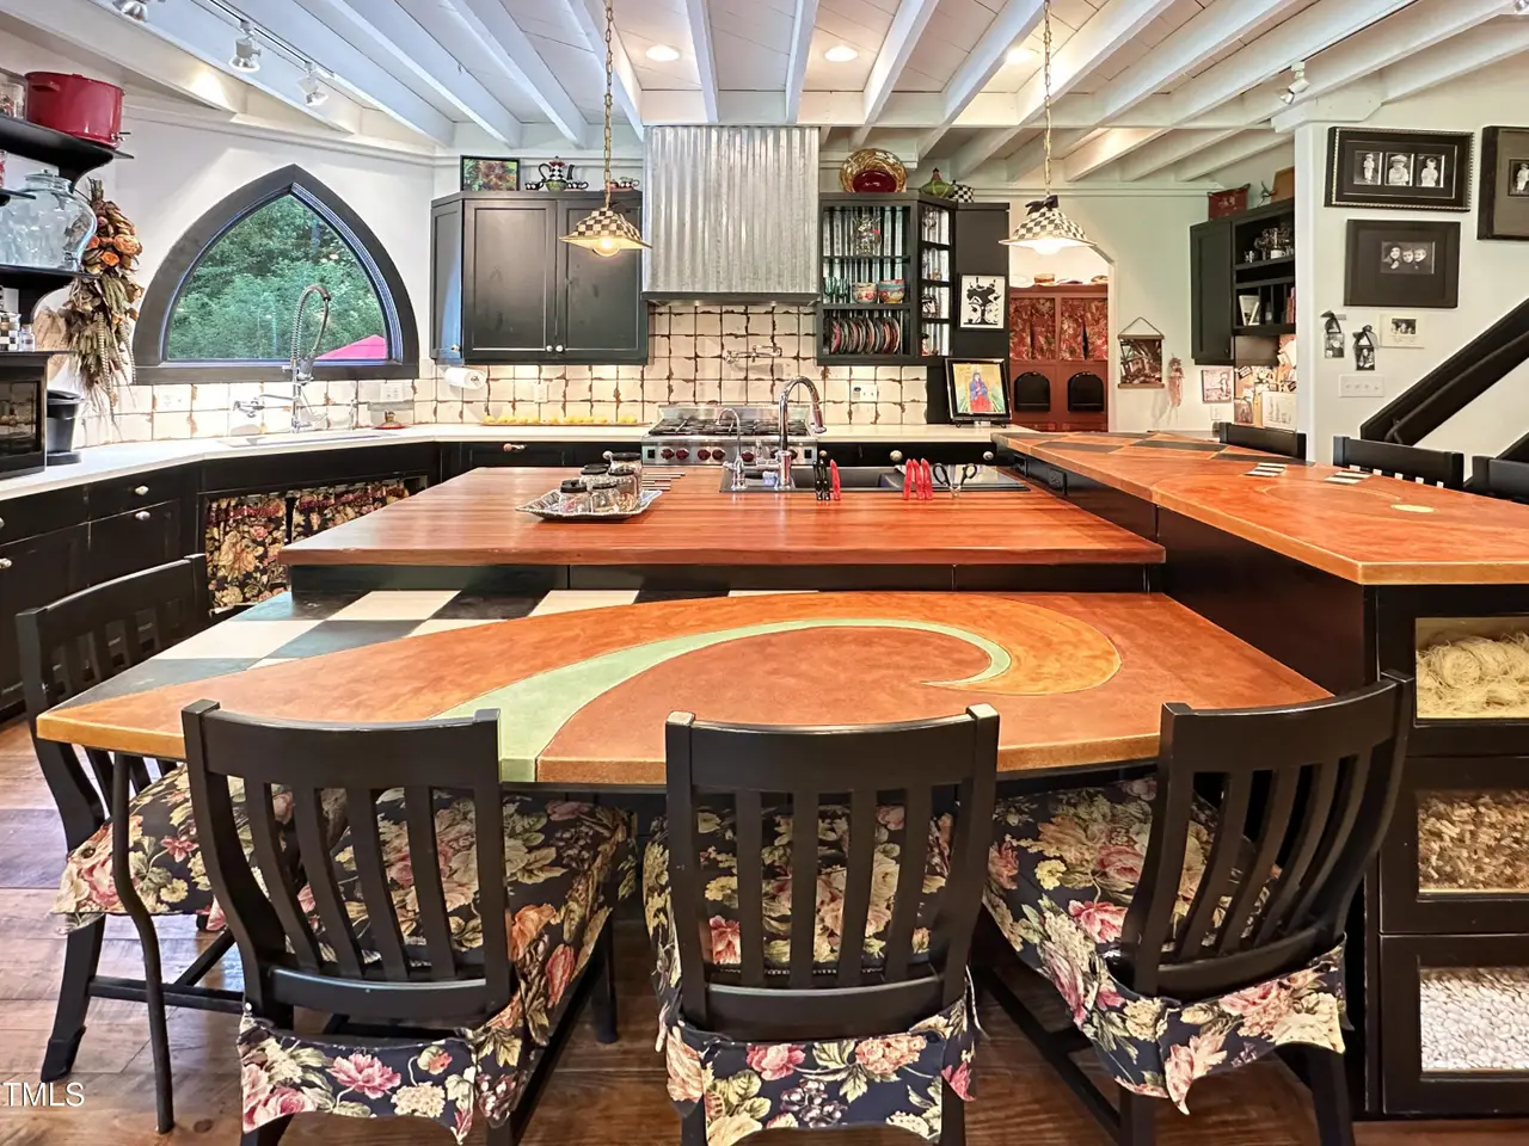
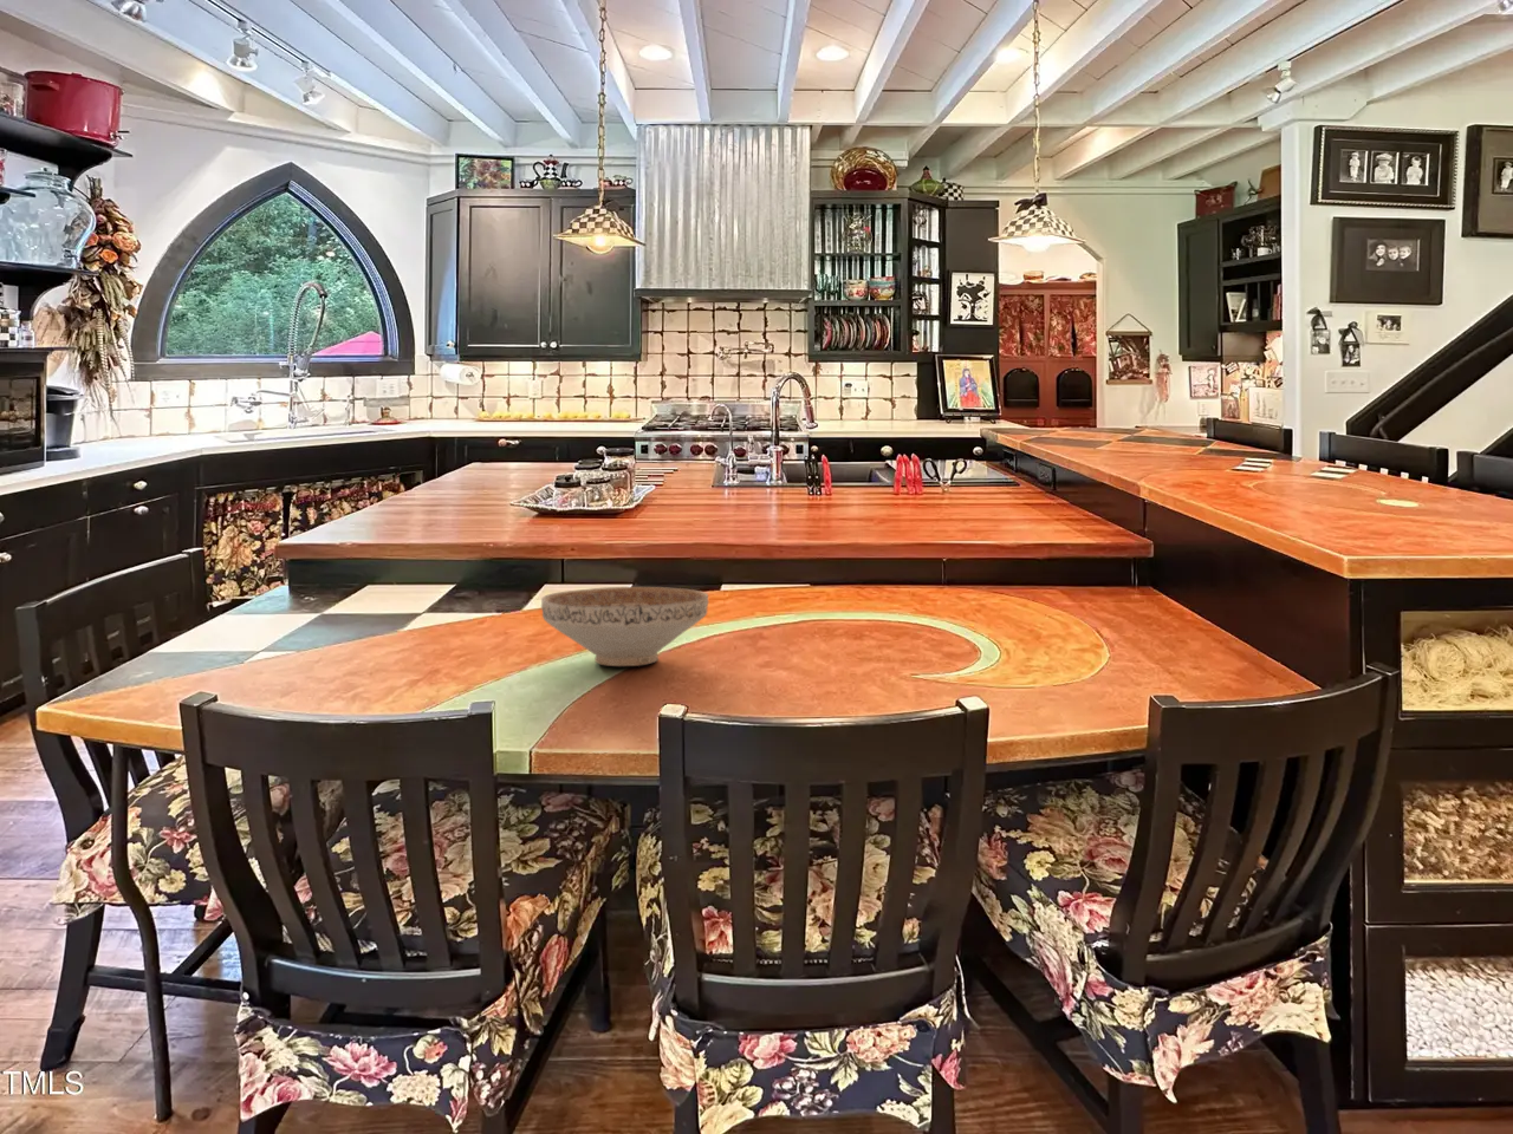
+ decorative bowl [540,586,709,667]
